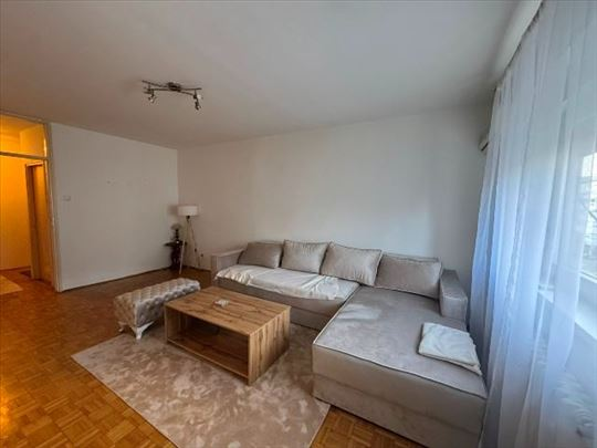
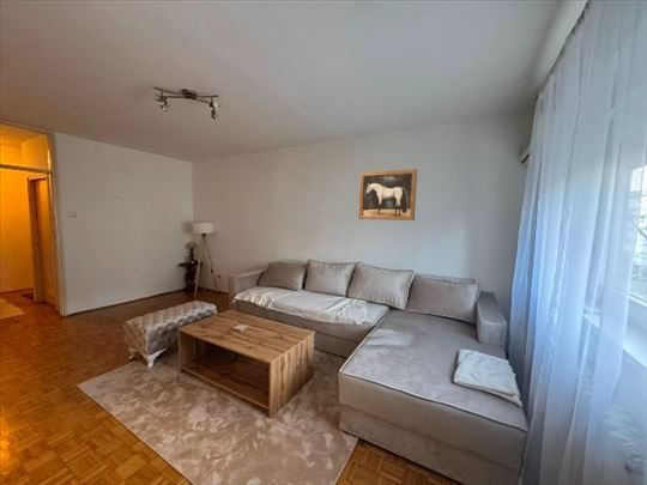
+ wall art [357,168,418,222]
